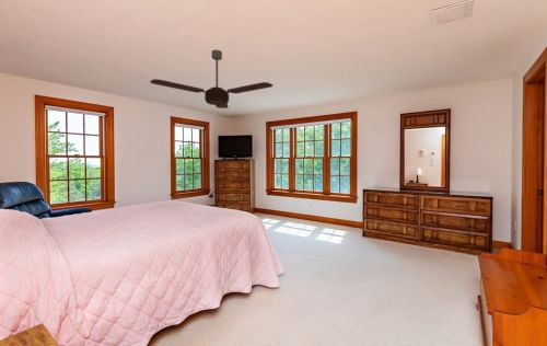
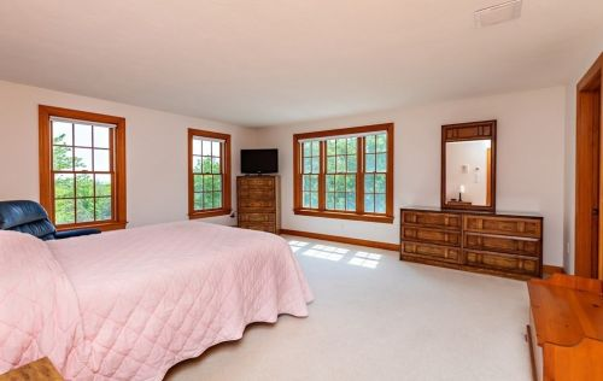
- ceiling fan [149,49,274,109]
